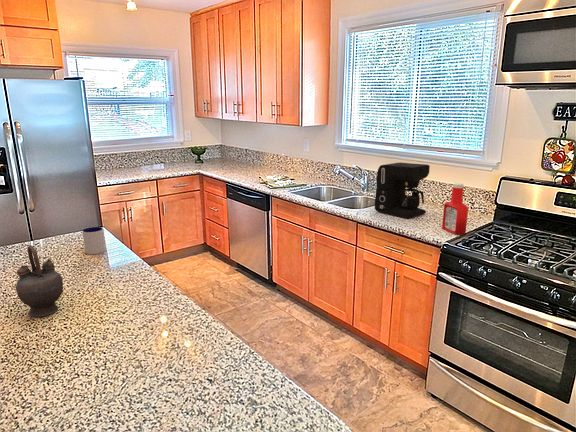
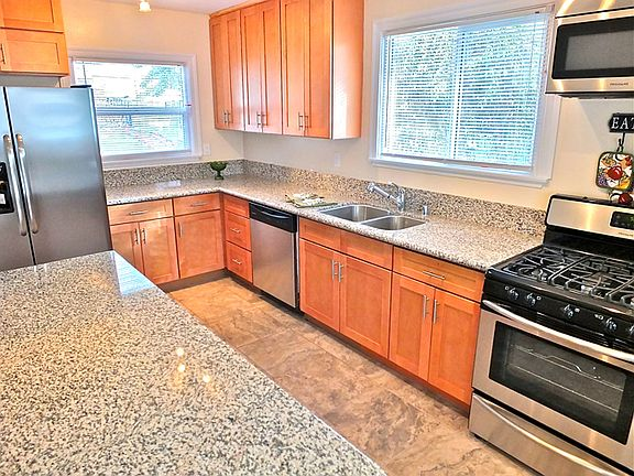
- soap bottle [441,182,469,236]
- coffee maker [374,162,431,219]
- teapot [15,244,64,318]
- mug [81,226,106,255]
